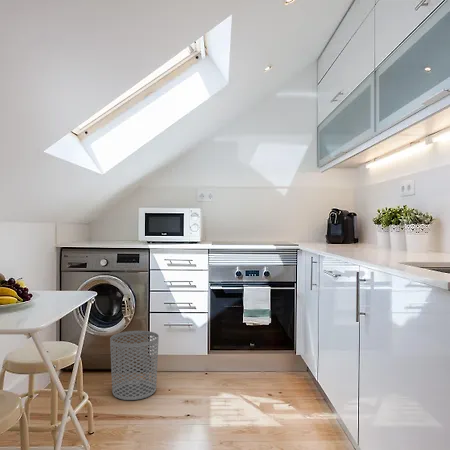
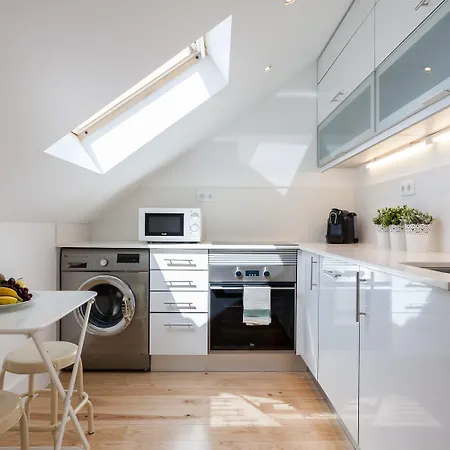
- waste bin [109,330,160,401]
